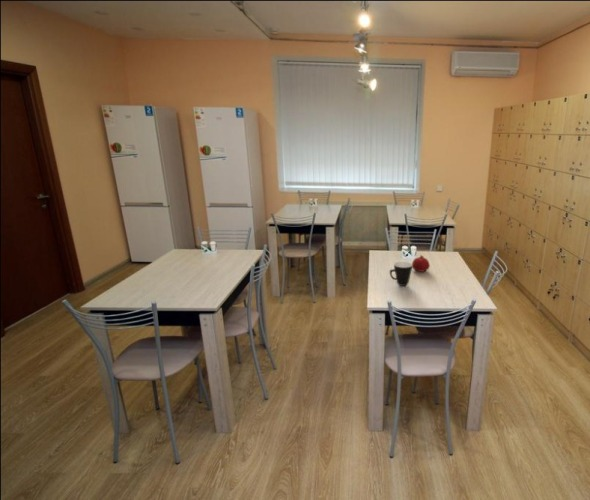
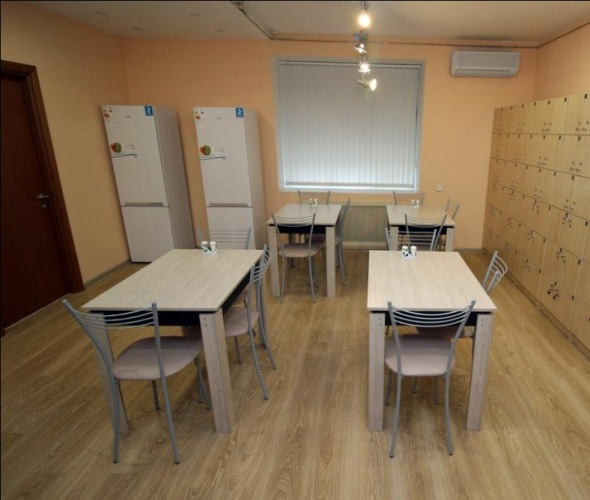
- mug [389,261,413,287]
- fruit [411,254,431,273]
